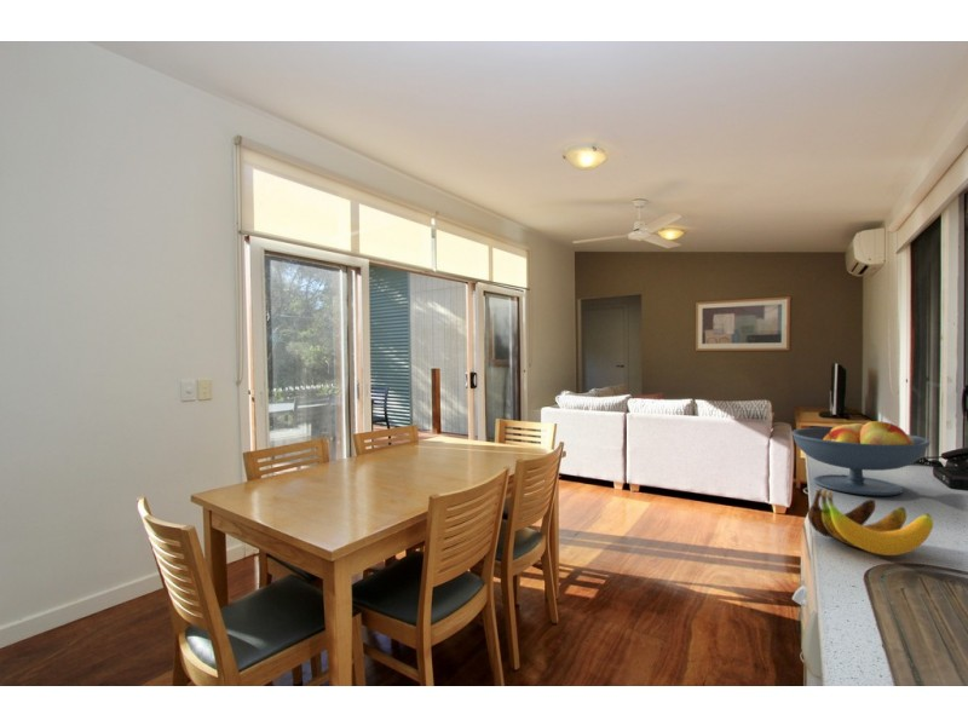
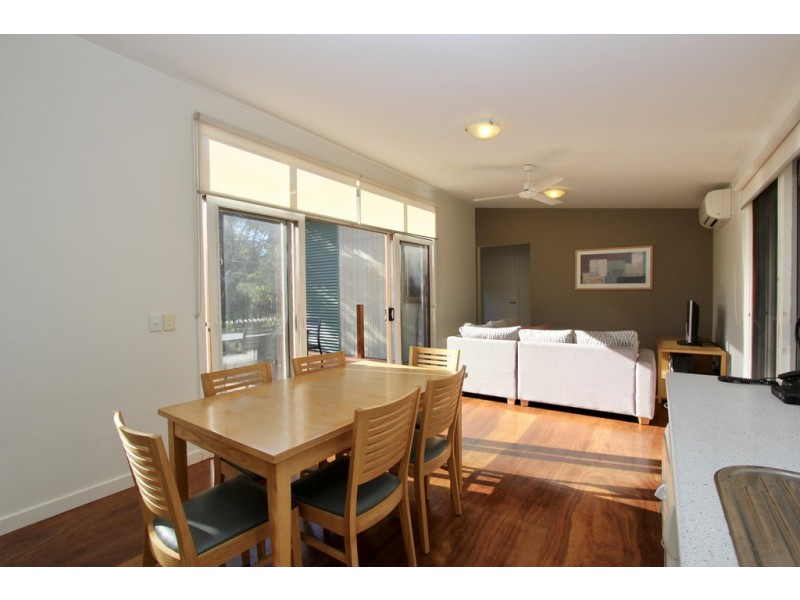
- banana [807,488,934,557]
- fruit bowl [790,419,932,497]
